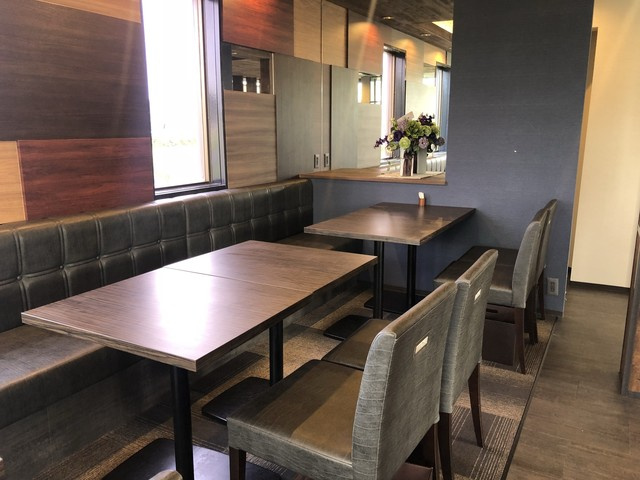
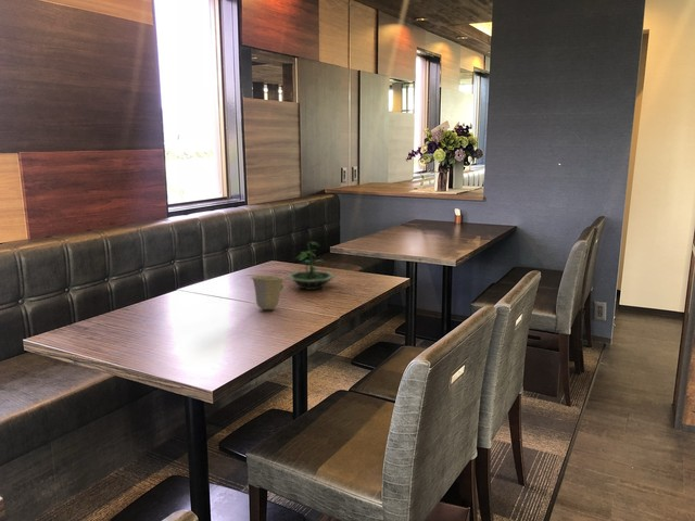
+ terrarium [287,241,336,291]
+ cup [250,275,286,310]
